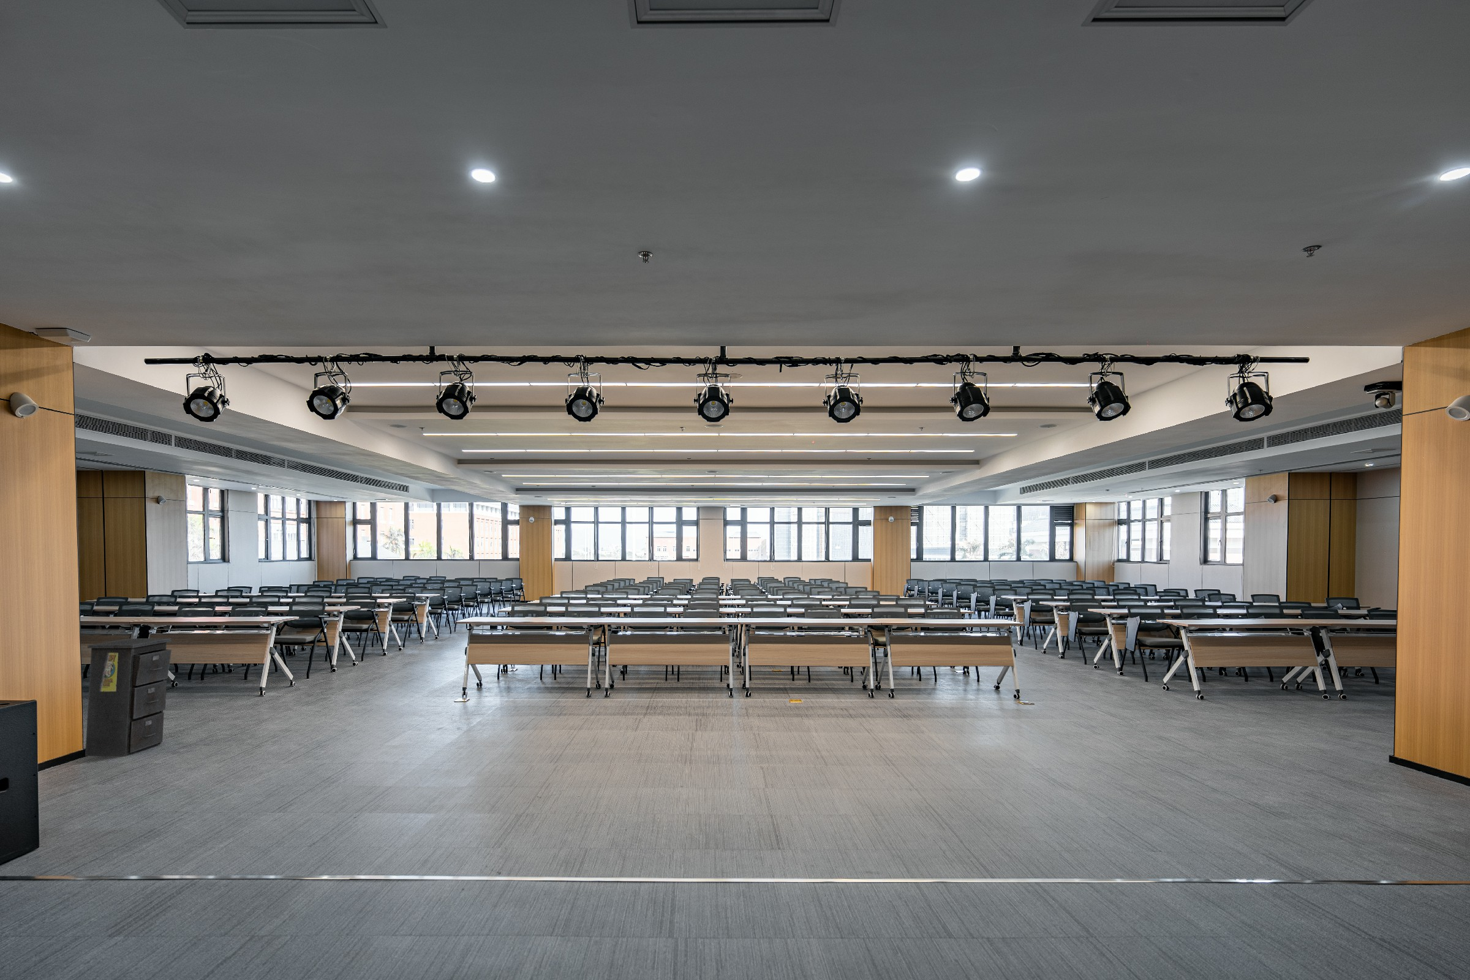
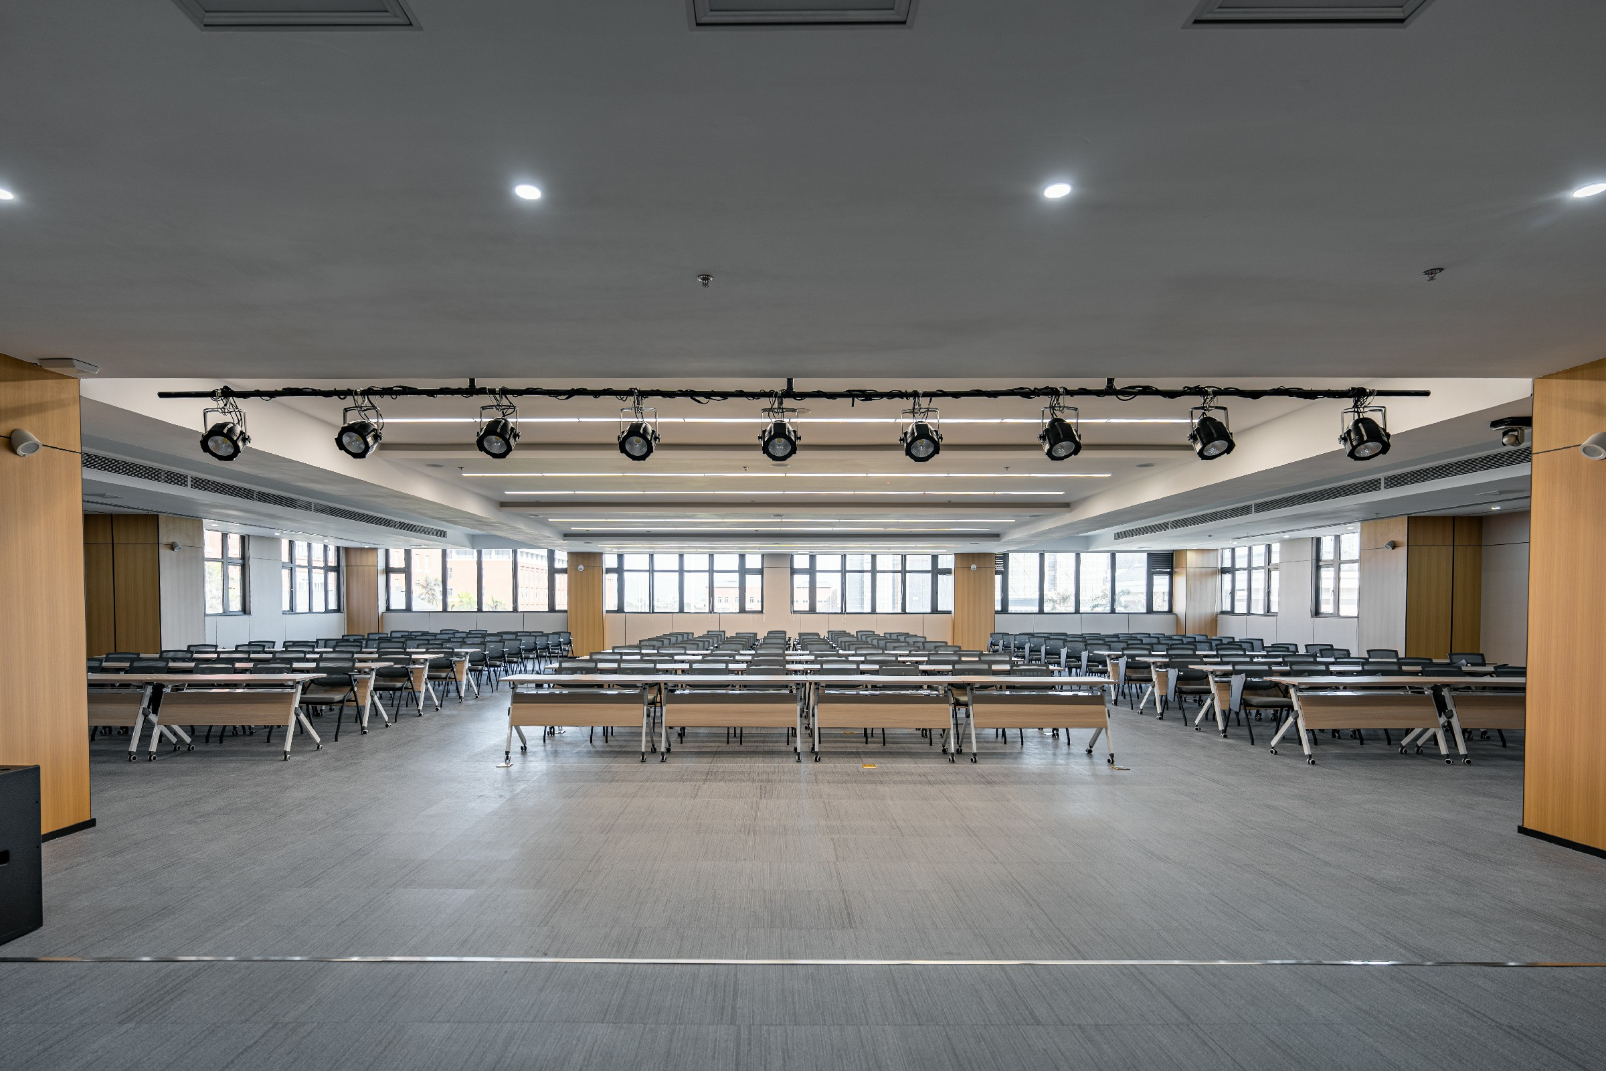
- filing cabinet [84,638,172,757]
